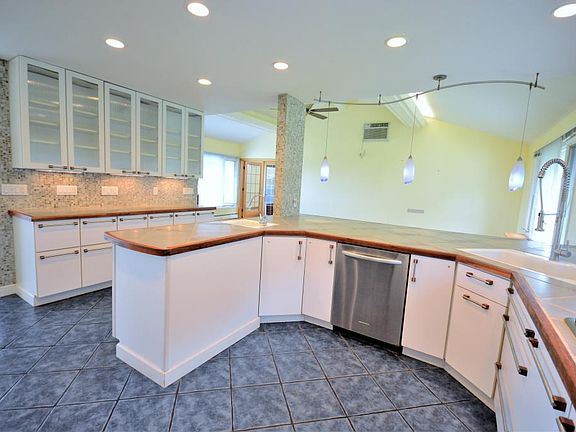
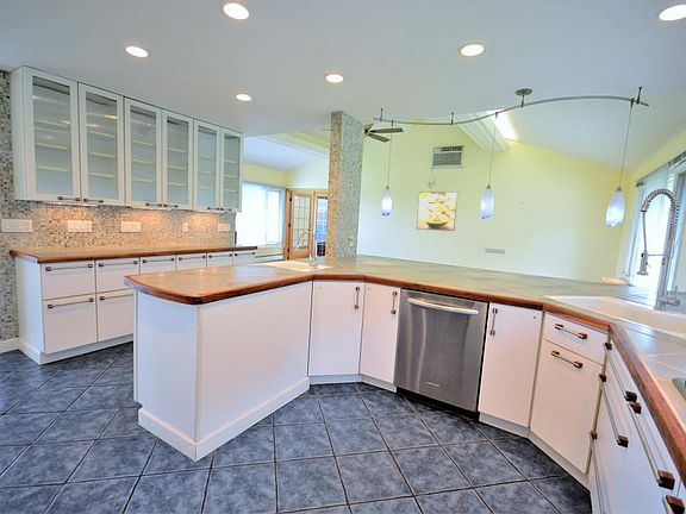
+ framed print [416,190,459,232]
